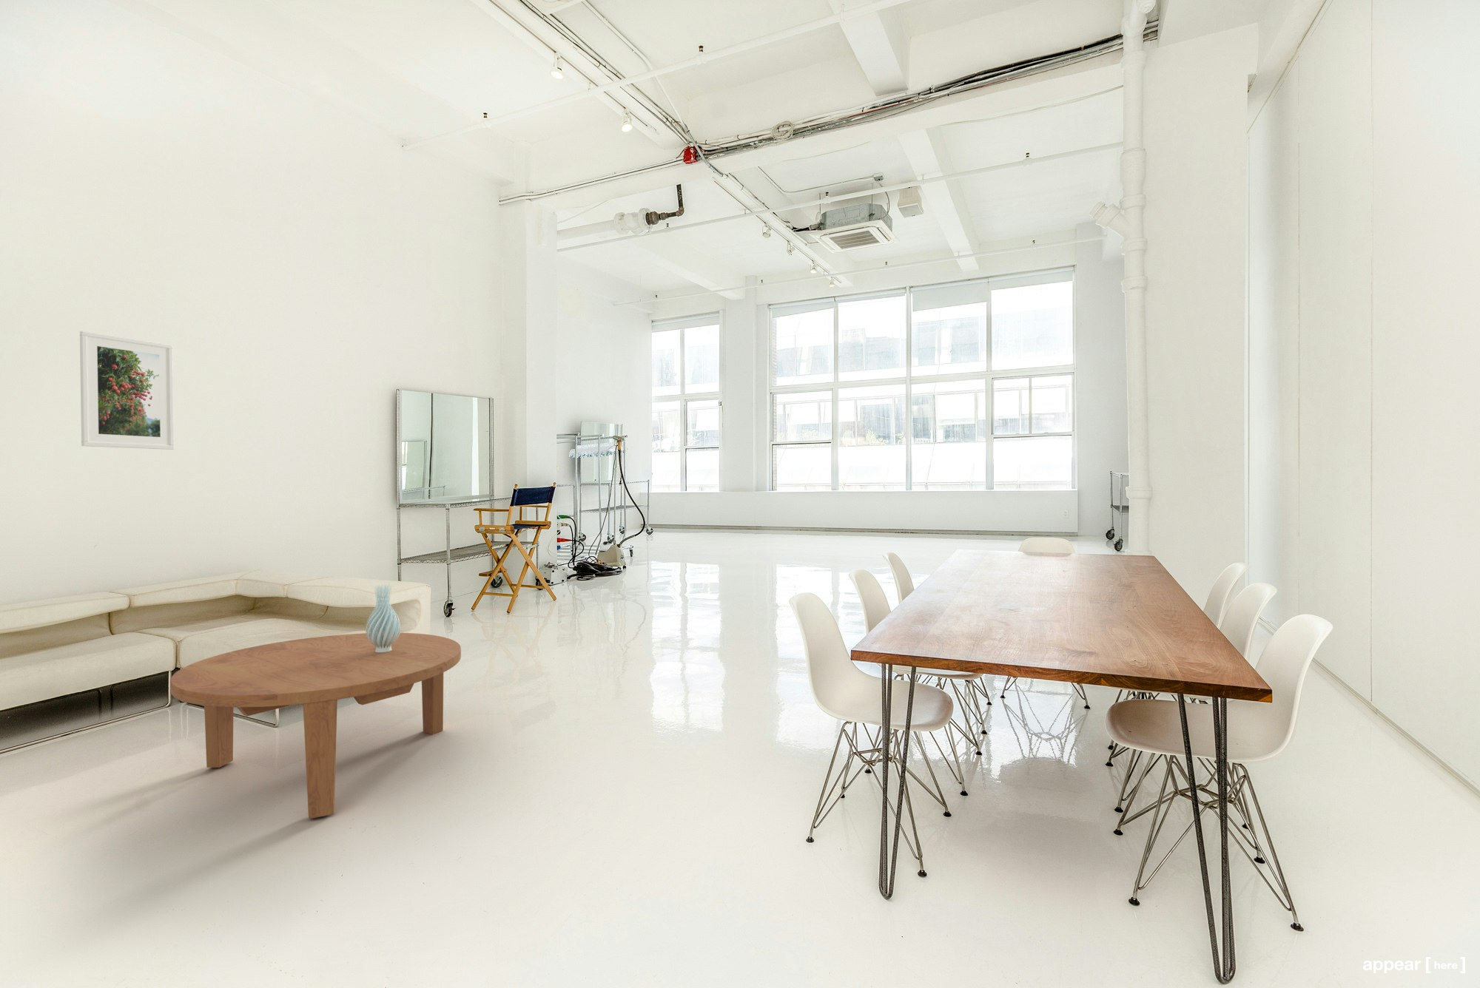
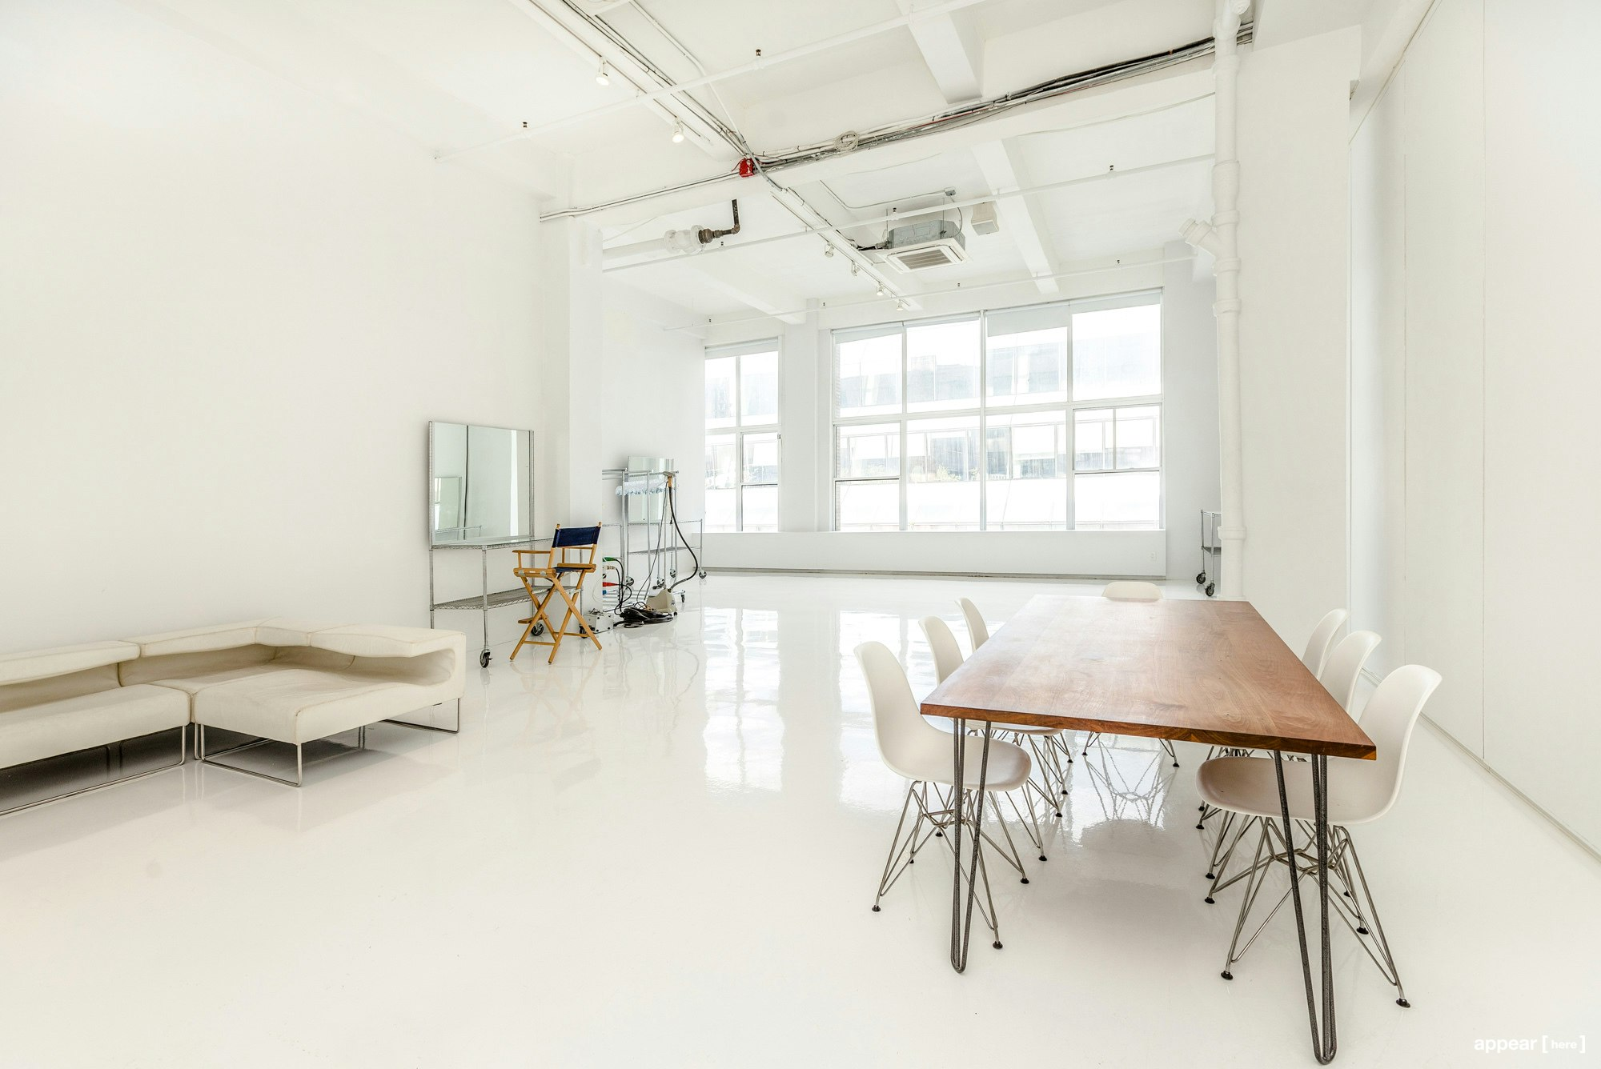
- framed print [79,331,175,450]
- vase [365,583,401,653]
- coffee table [170,632,462,819]
